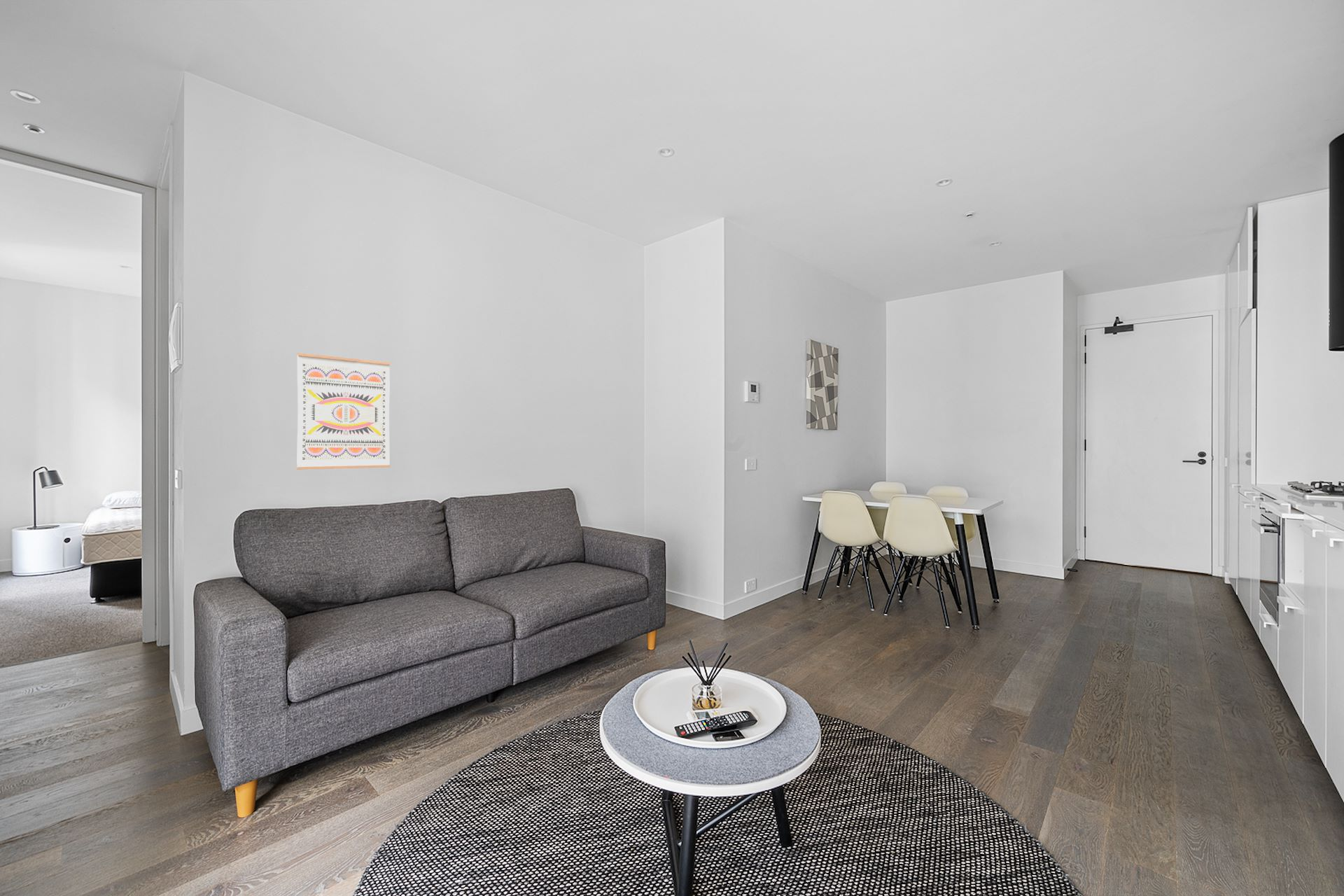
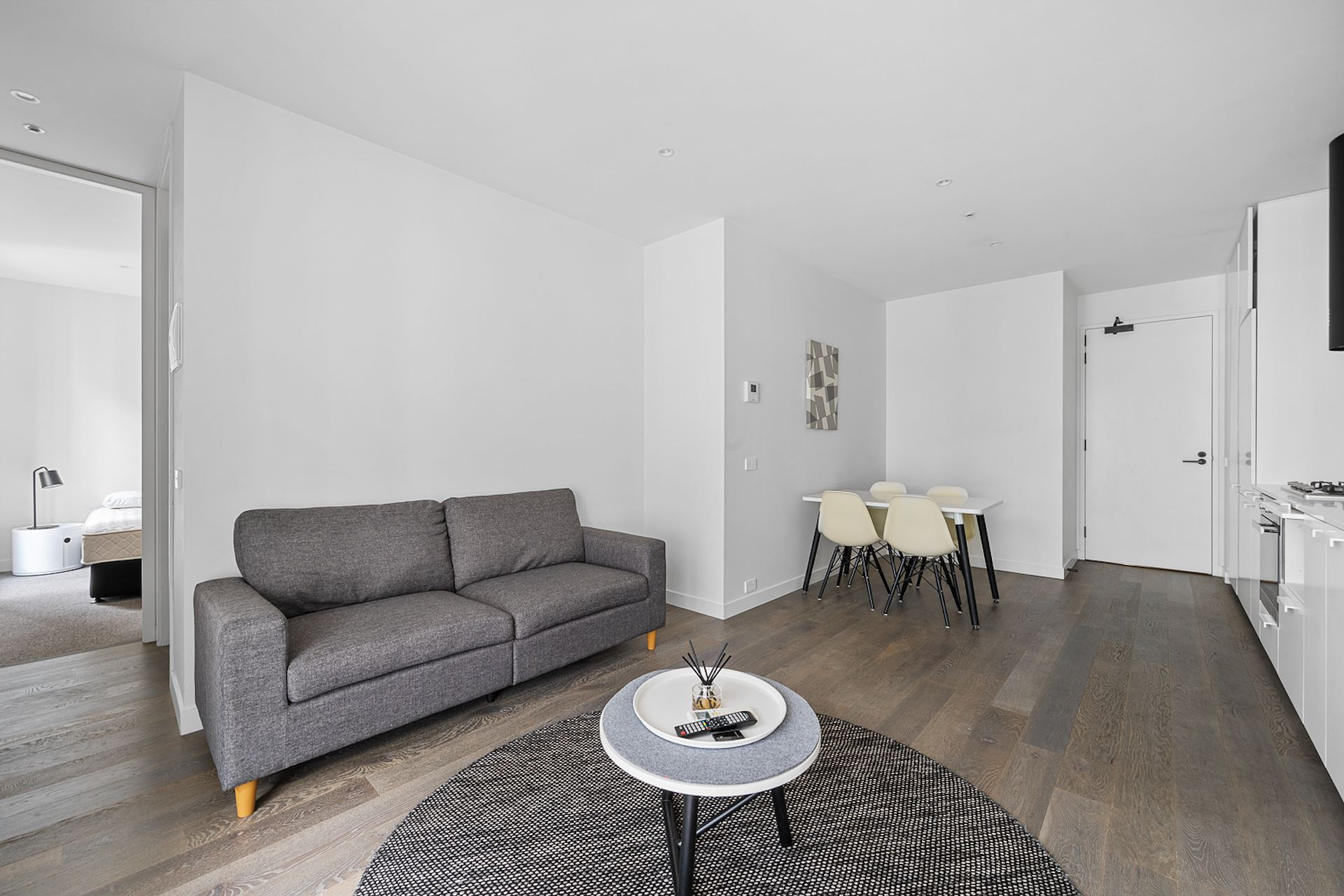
- wall art [296,352,391,470]
